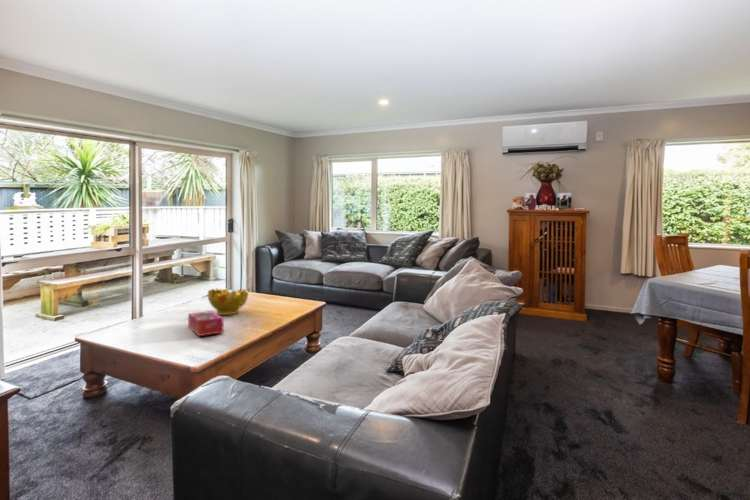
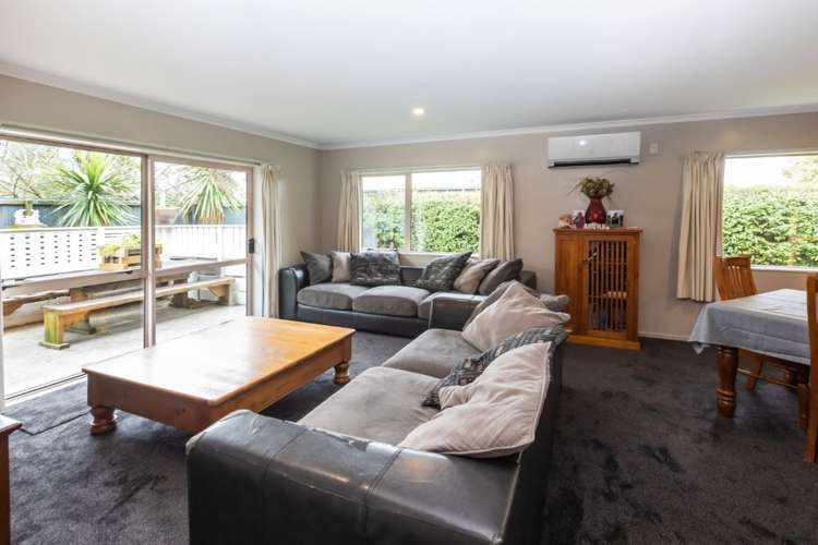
- decorative bowl [207,287,249,316]
- tissue box [187,310,225,337]
